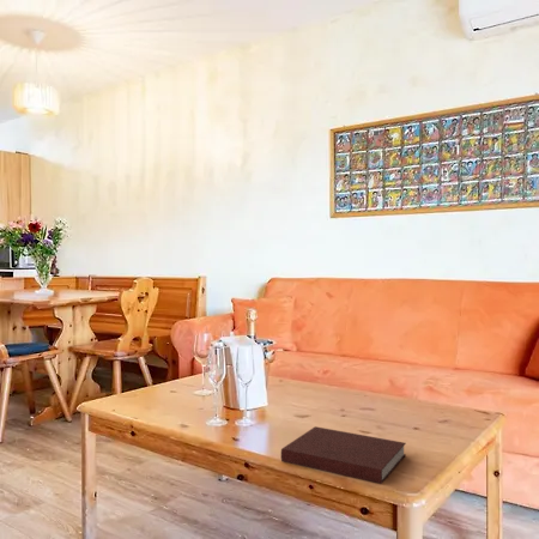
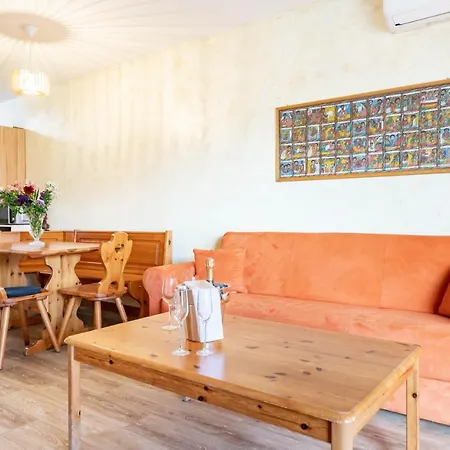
- notebook [280,425,407,485]
